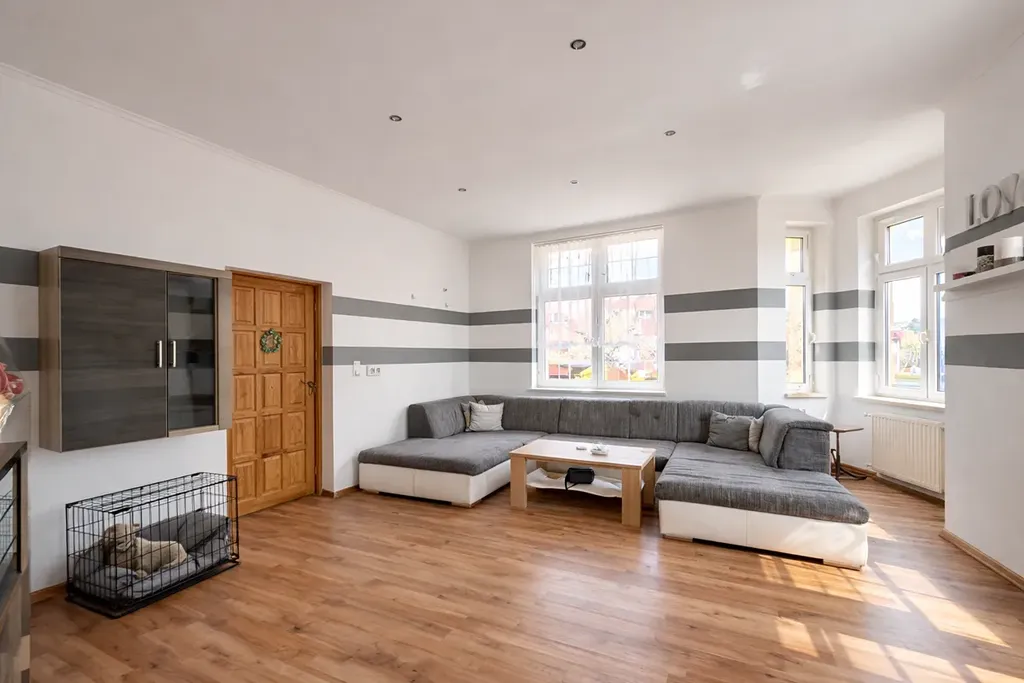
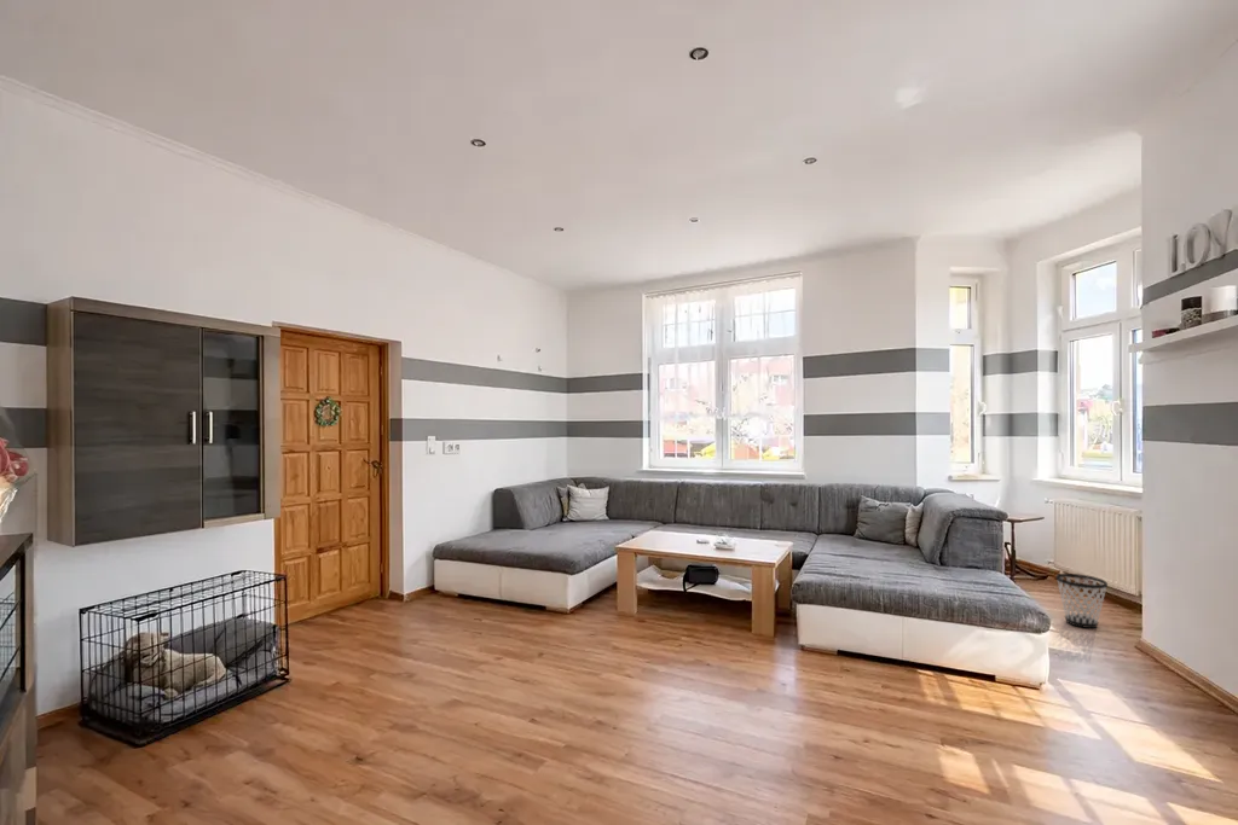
+ wastebasket [1054,573,1109,629]
